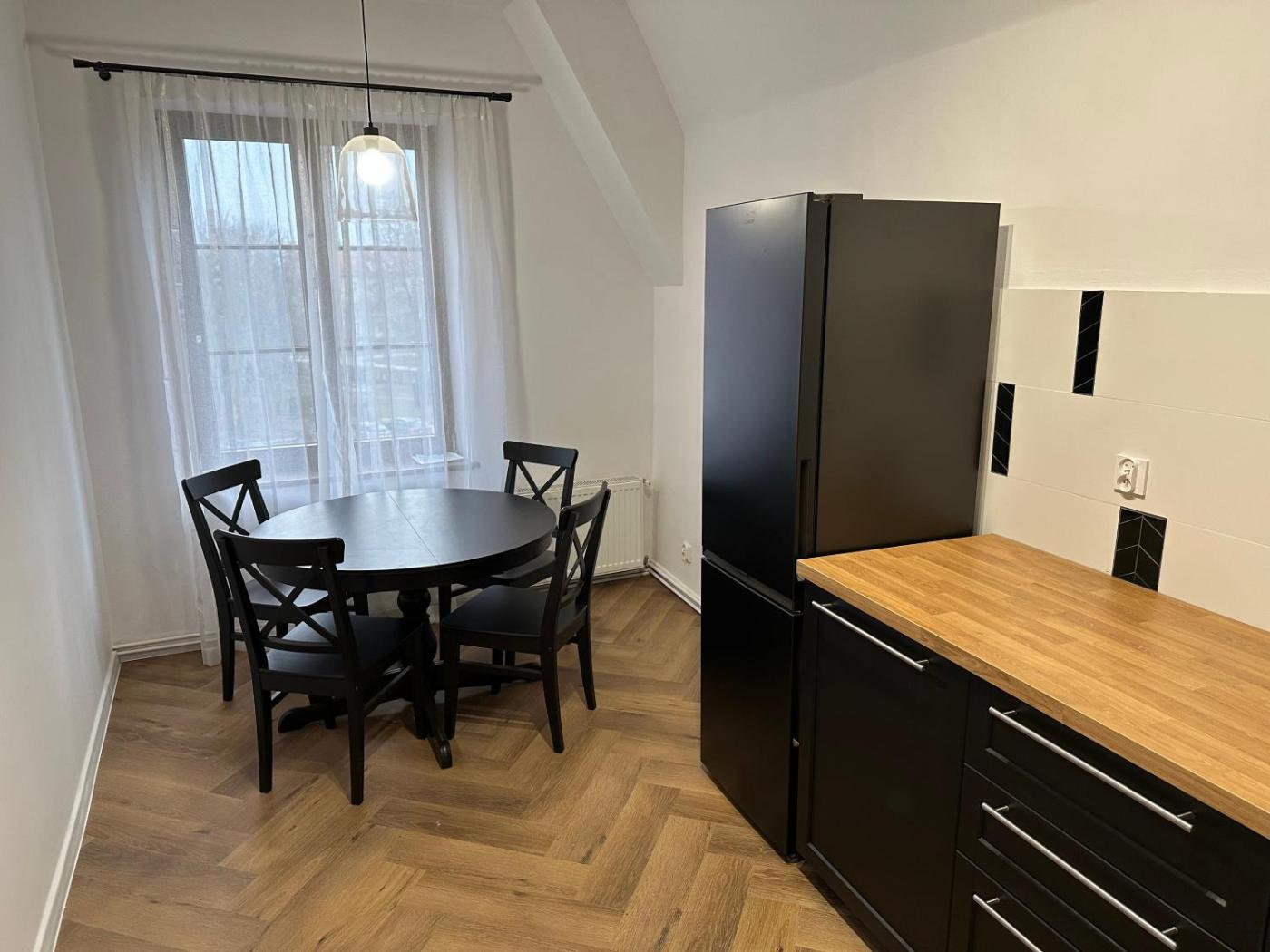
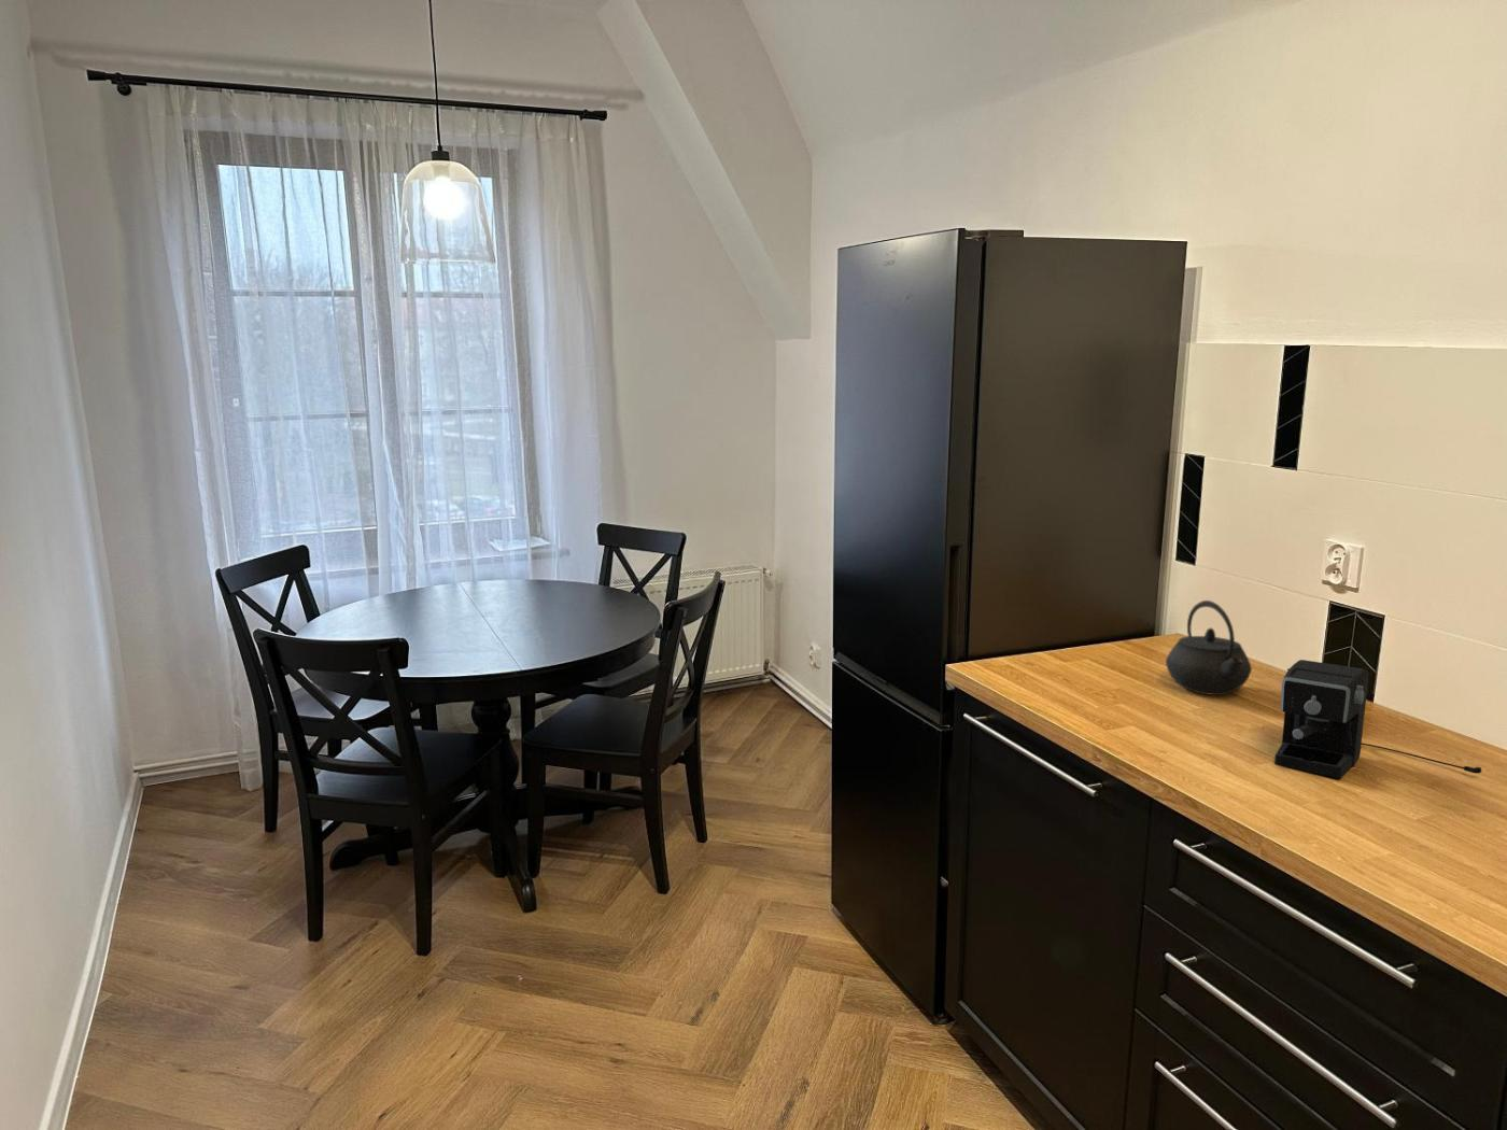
+ kettle [1165,599,1253,697]
+ coffee maker [1273,659,1482,779]
